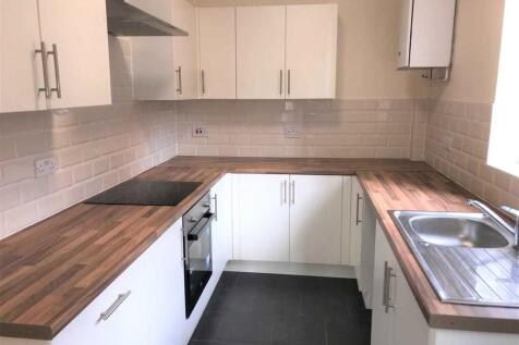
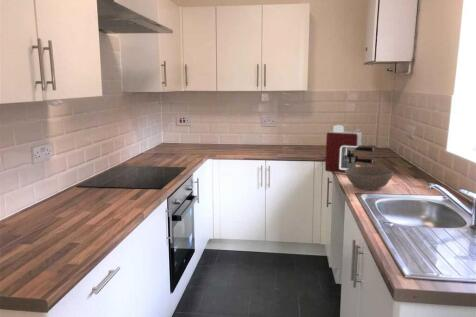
+ coffee maker [324,124,375,174]
+ bowl [344,165,394,191]
